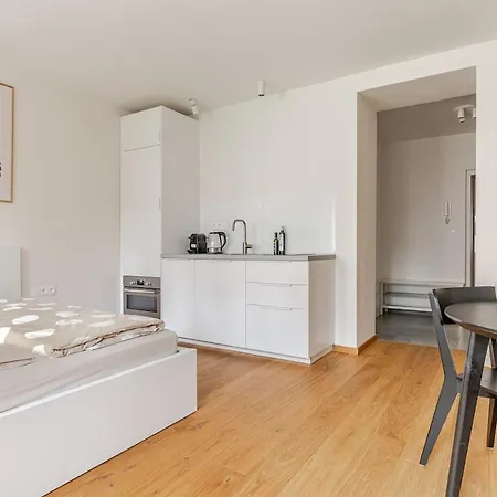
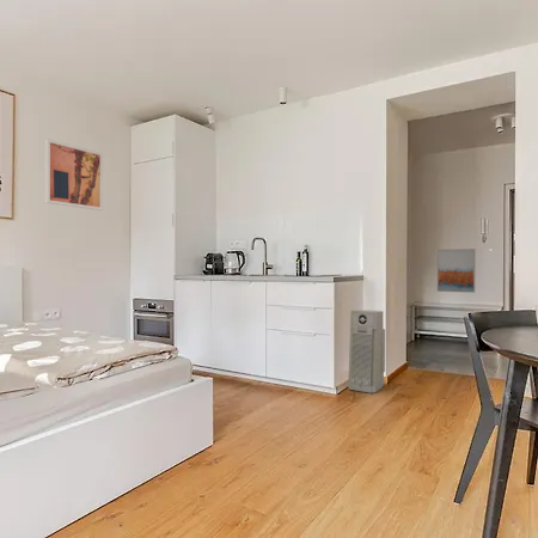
+ wall art [43,137,104,212]
+ air purifier [347,308,386,395]
+ wall art [436,247,477,294]
